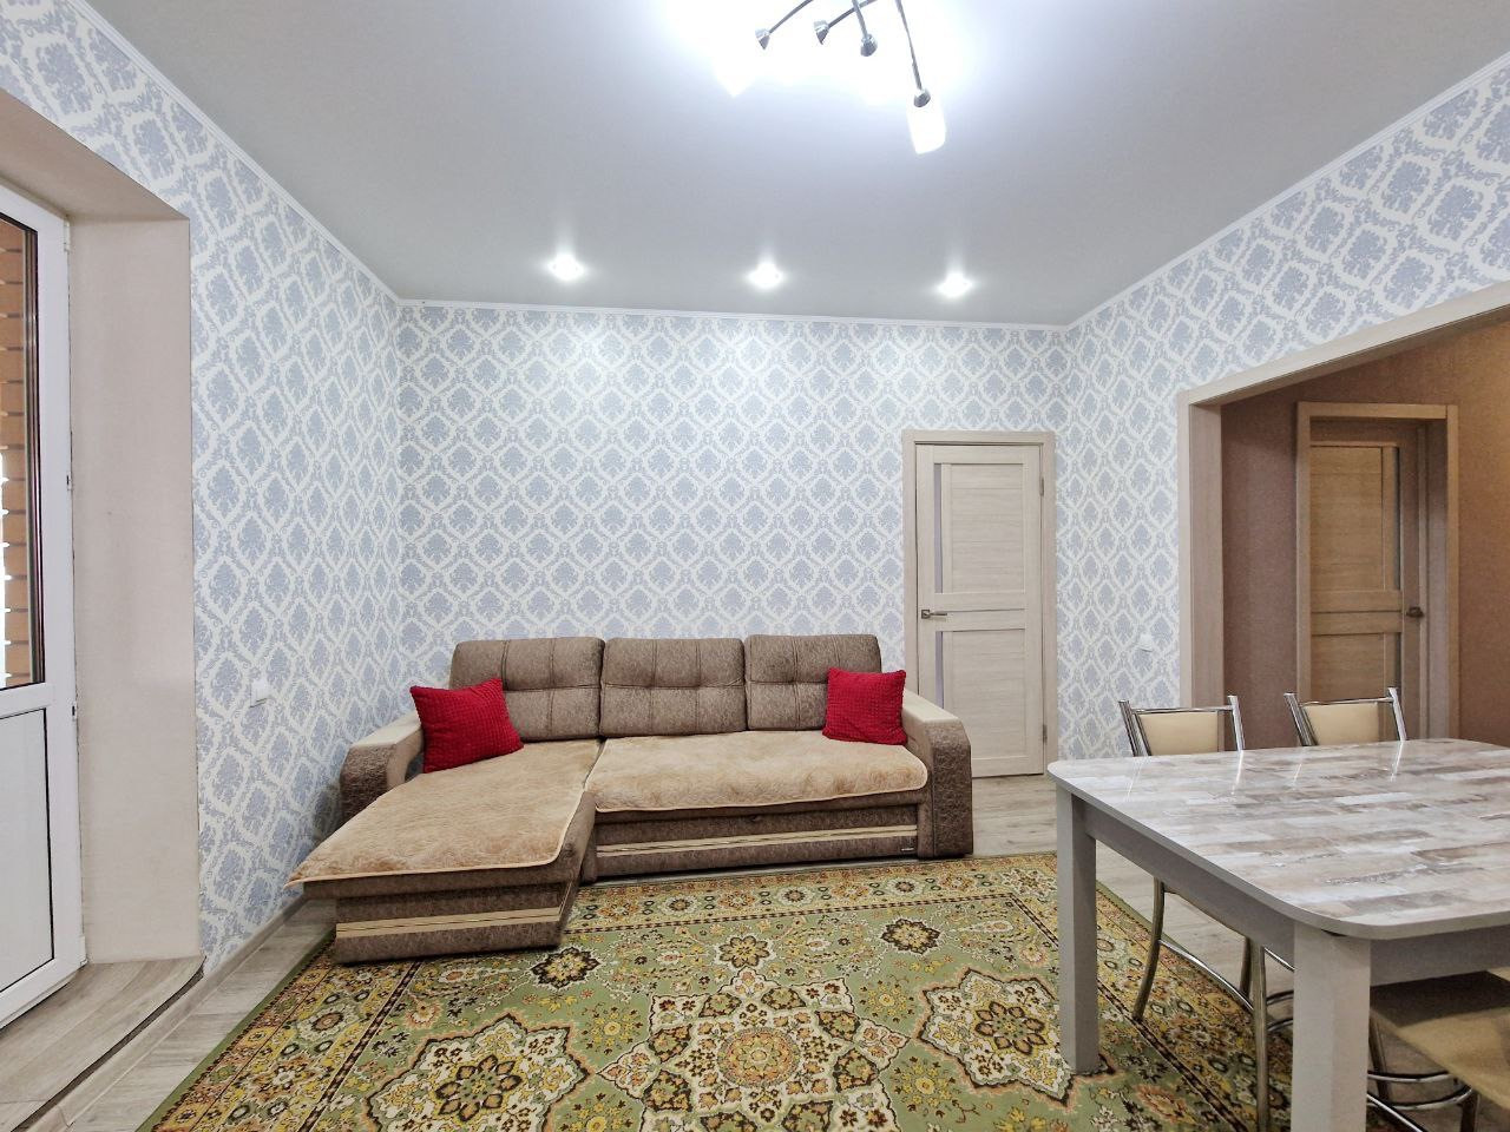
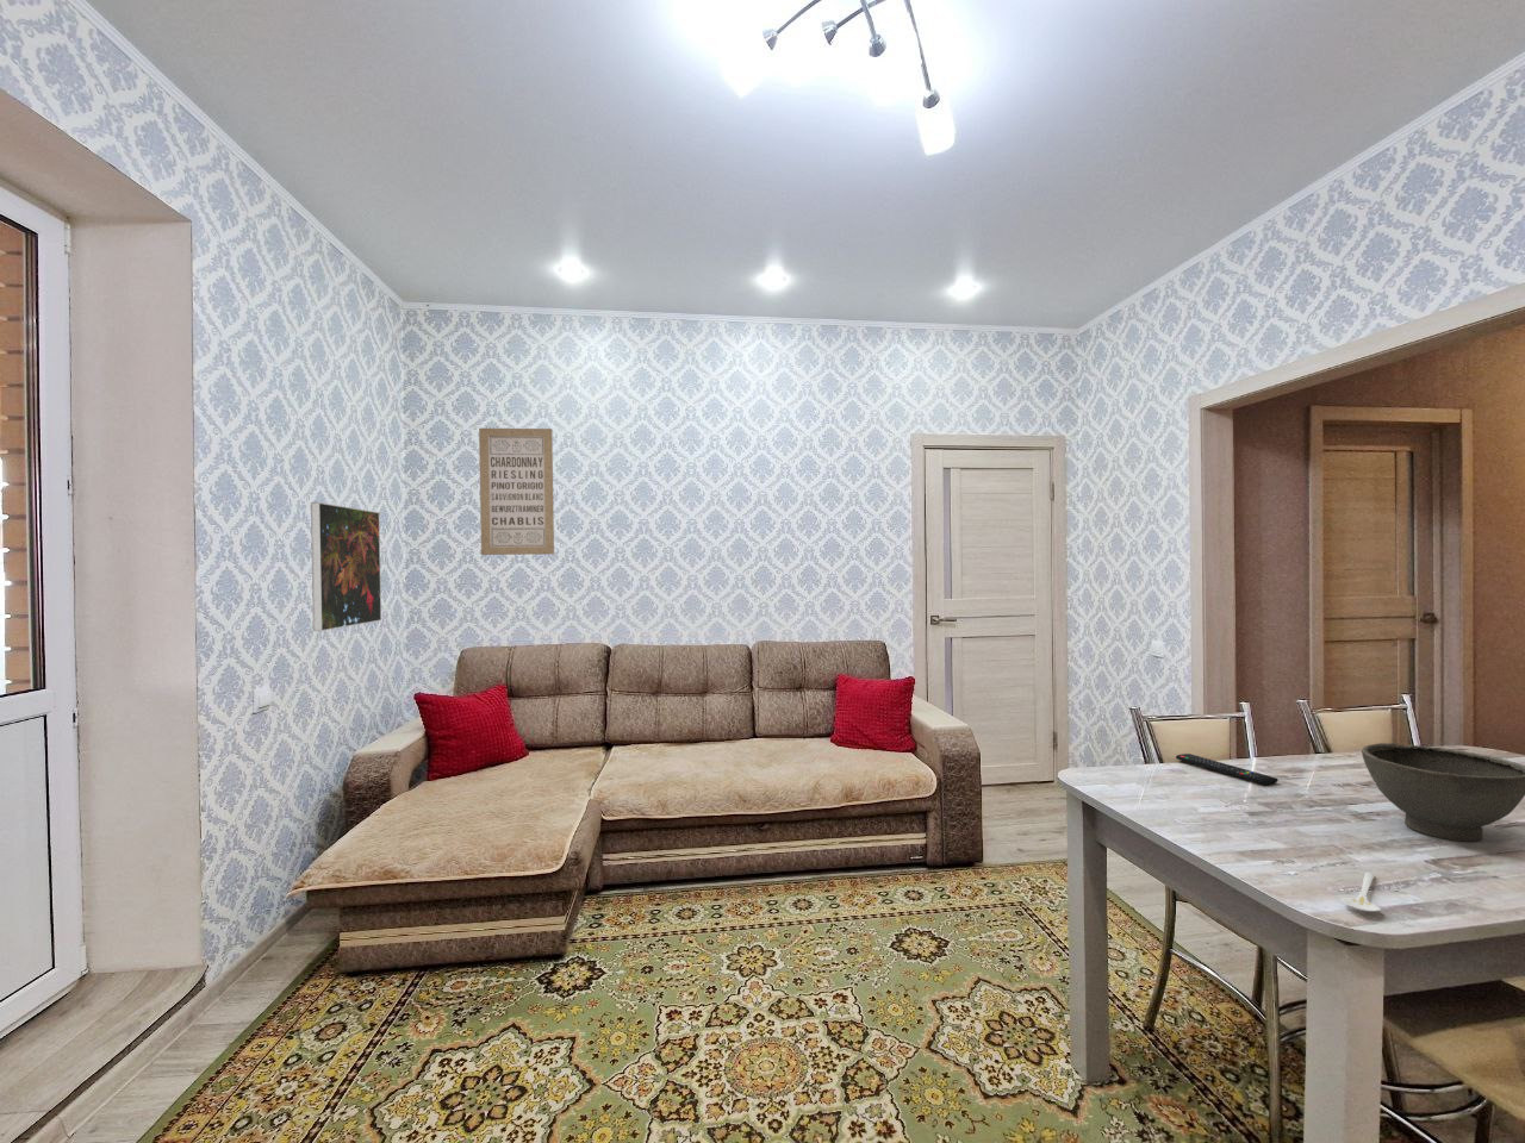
+ wall art [478,427,555,556]
+ stirrer [1340,870,1382,912]
+ bowl [1360,742,1525,843]
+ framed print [310,501,382,633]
+ remote control [1174,753,1279,786]
